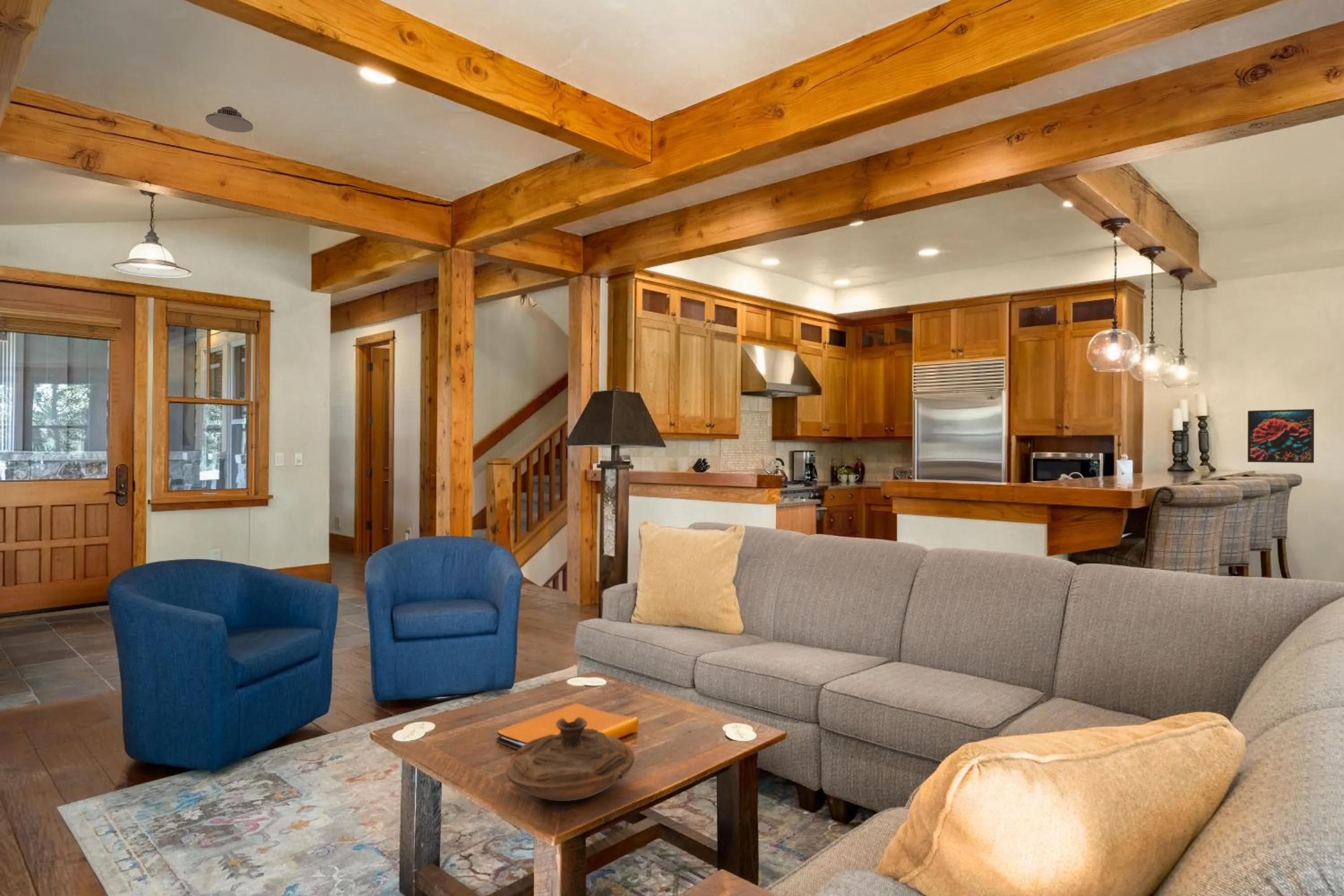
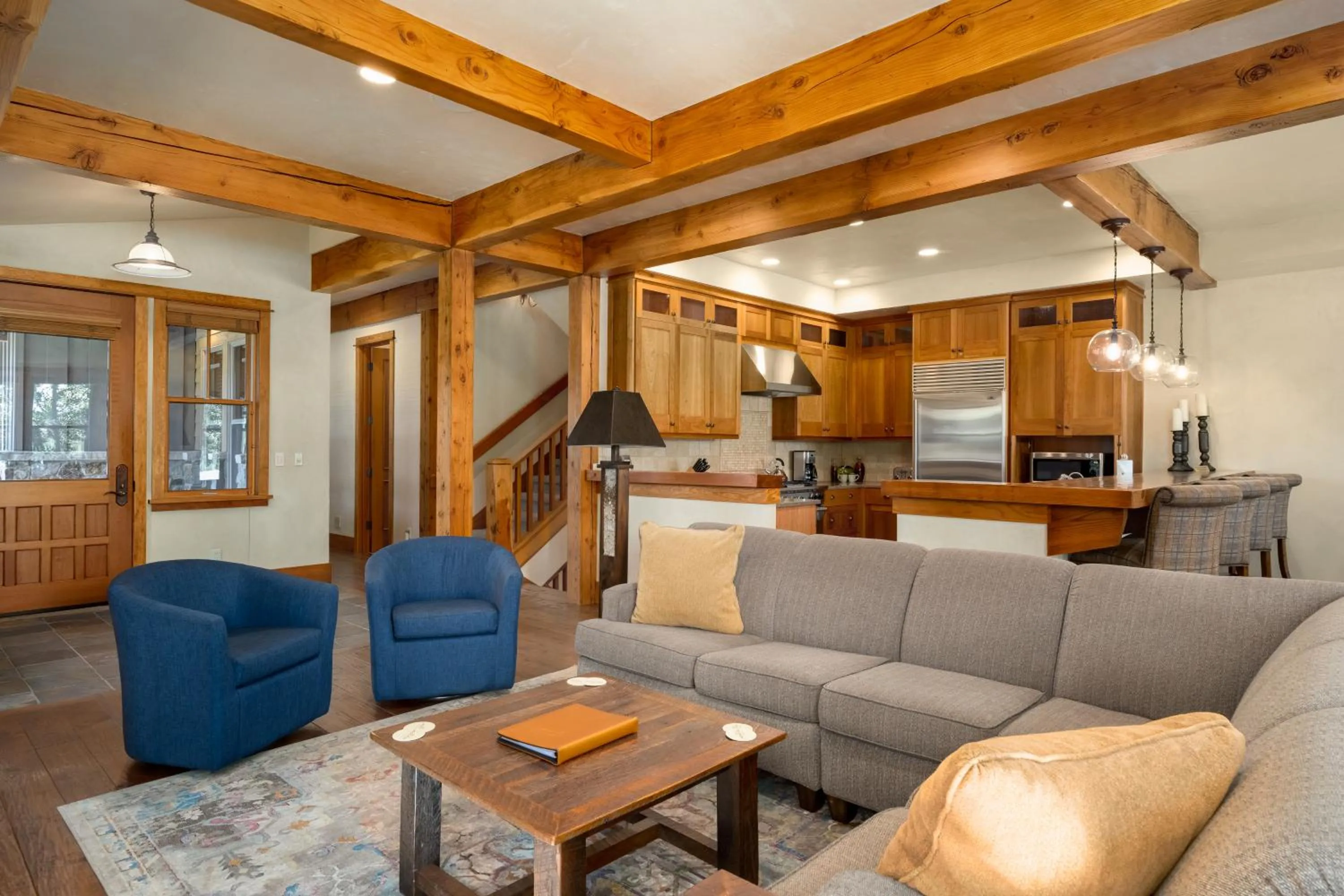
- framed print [1247,409,1315,463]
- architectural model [205,106,254,133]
- decorative bowl [506,716,635,801]
